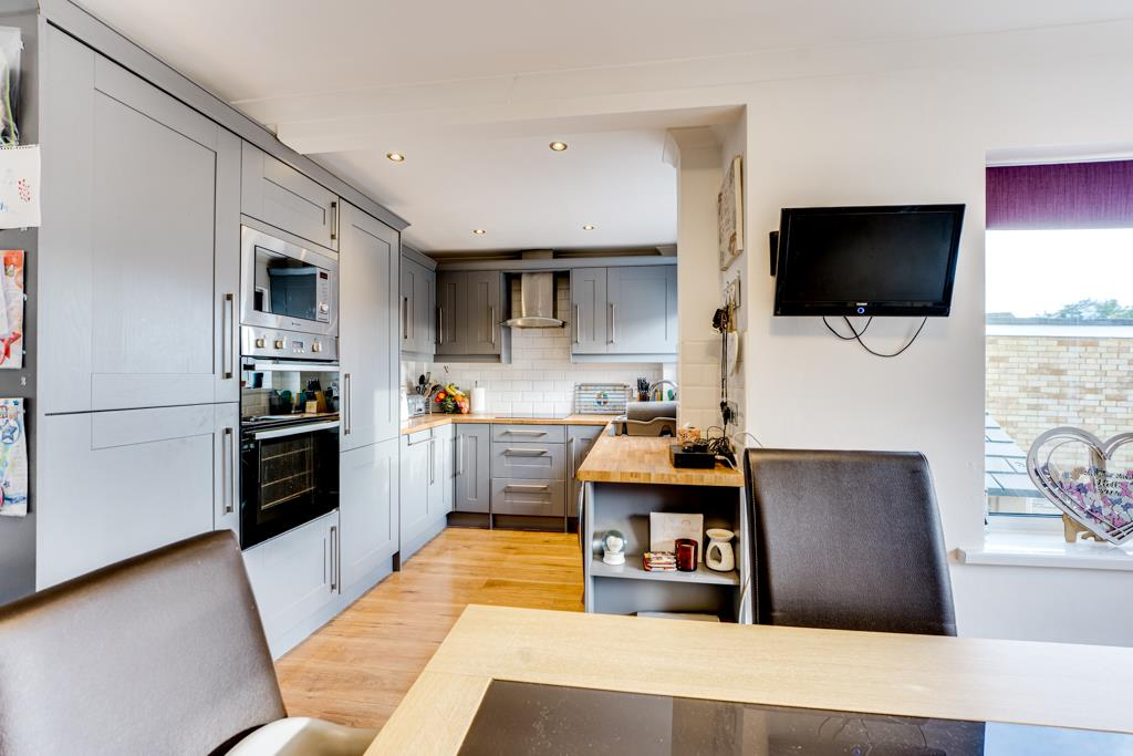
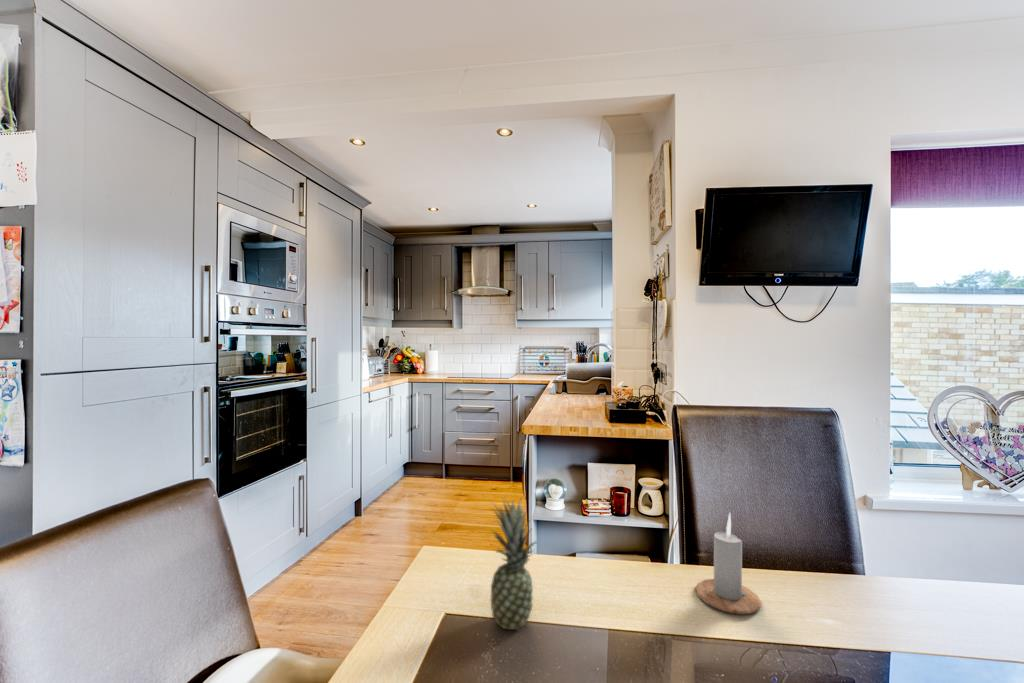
+ candle [695,511,762,615]
+ fruit [489,495,538,631]
